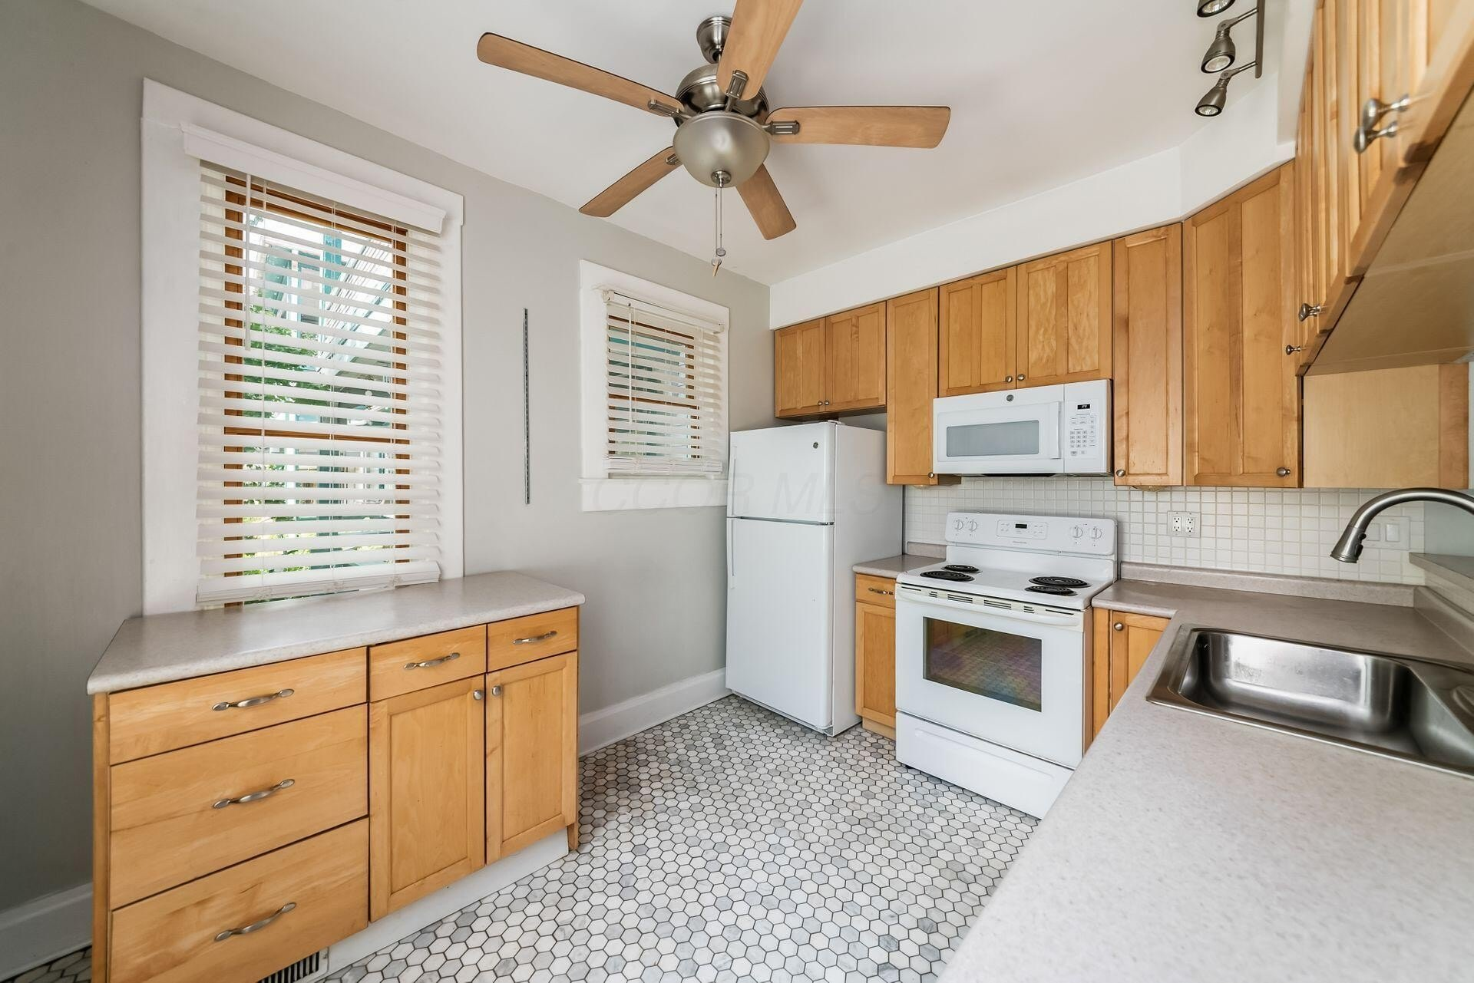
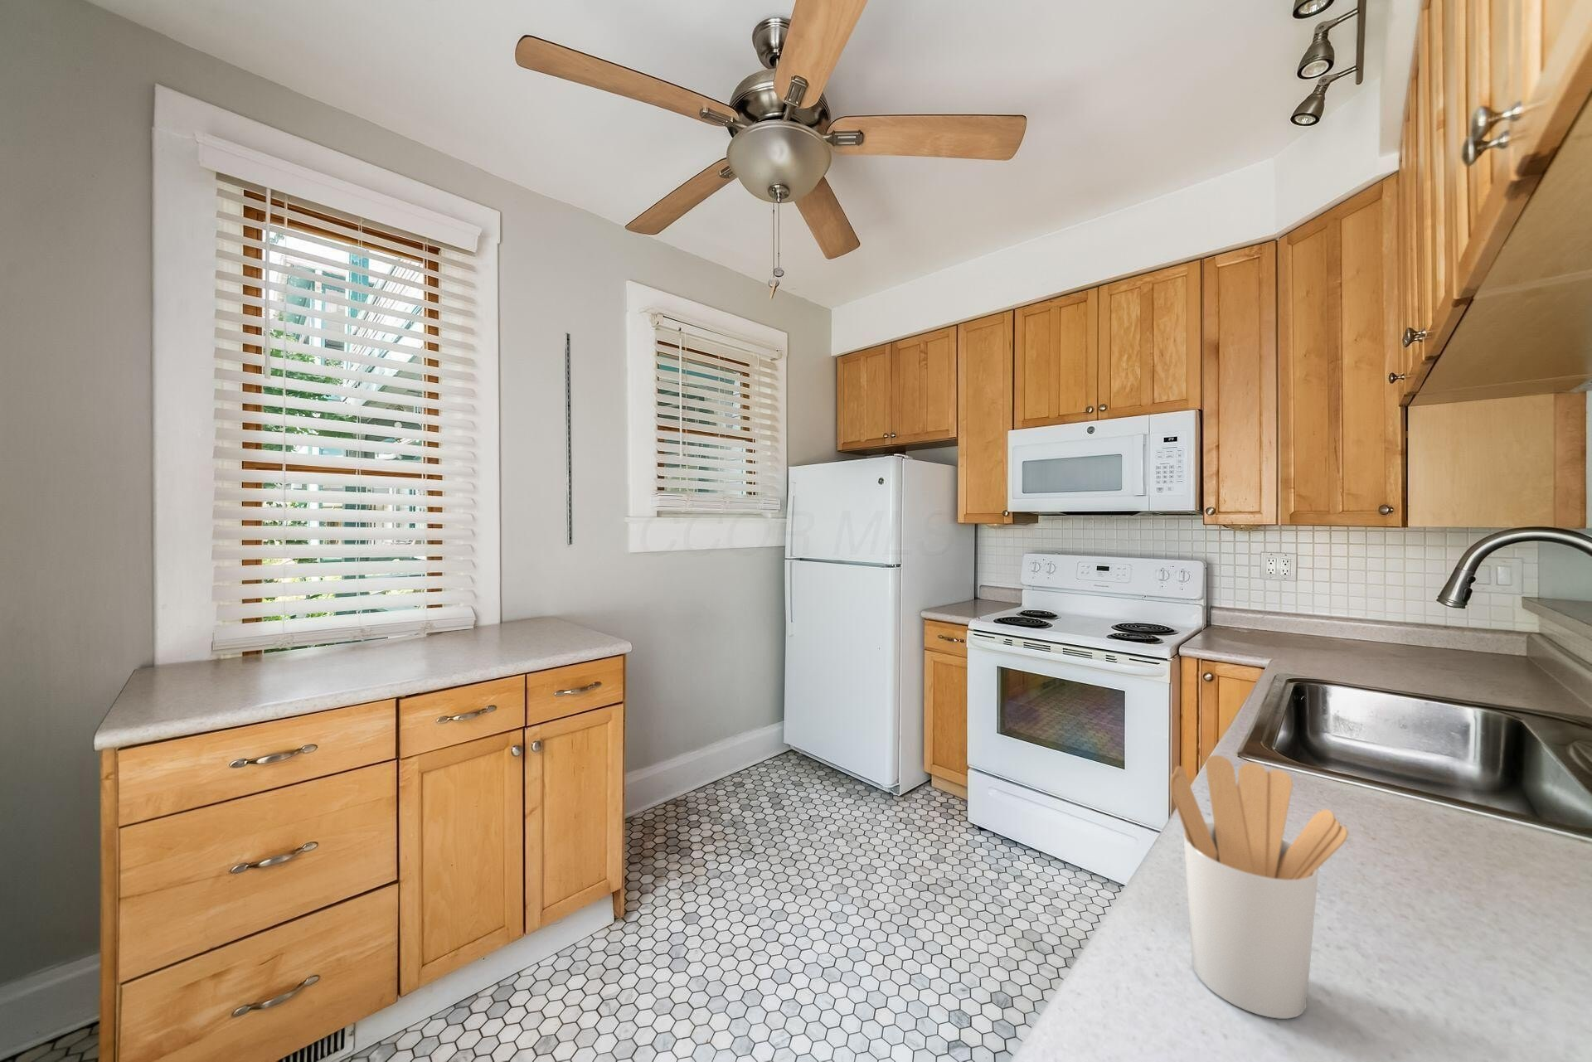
+ utensil holder [1169,755,1349,1019]
